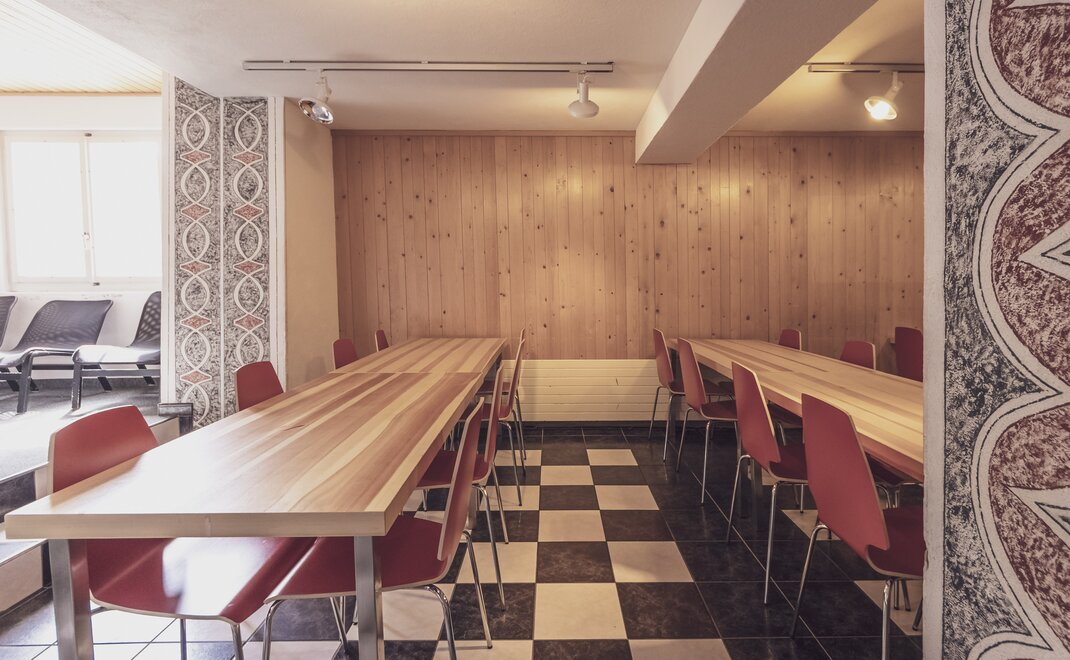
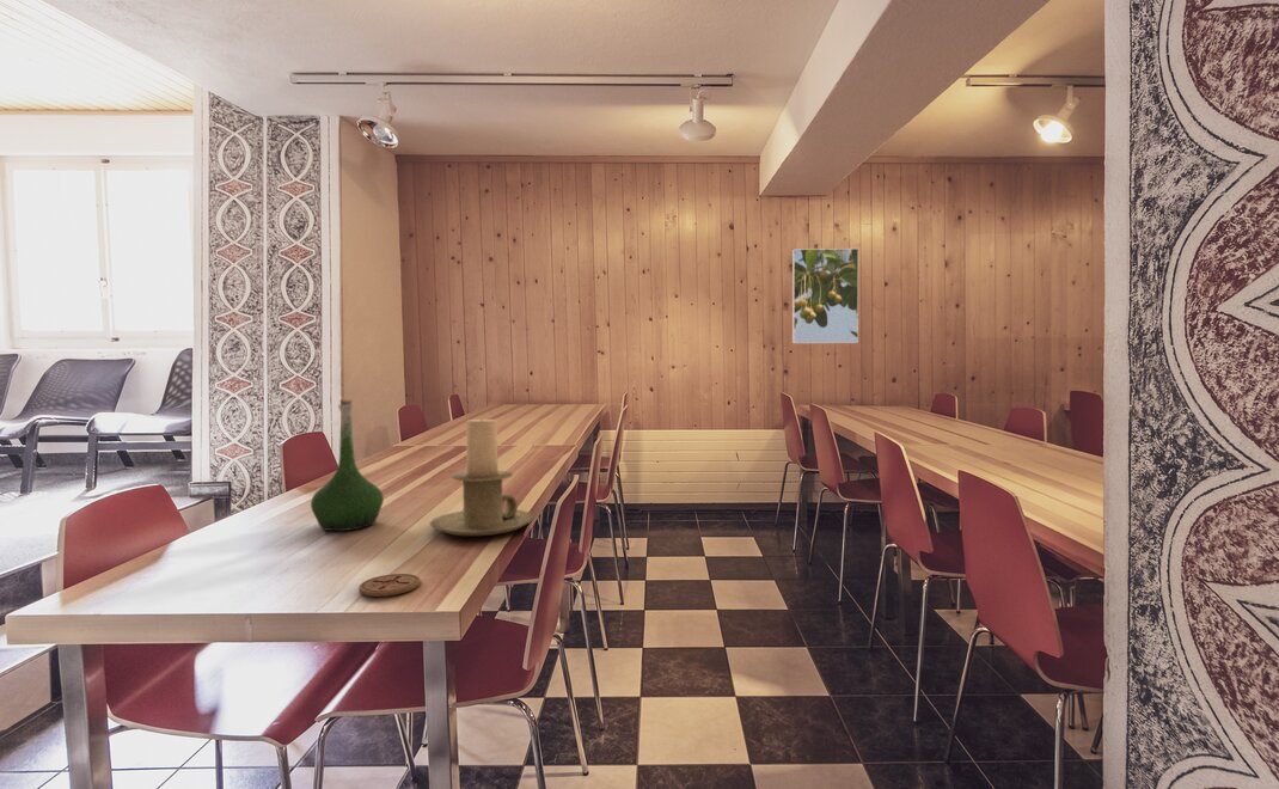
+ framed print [791,247,859,344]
+ candle holder [429,417,536,537]
+ vase [310,398,385,532]
+ coaster [357,573,422,598]
